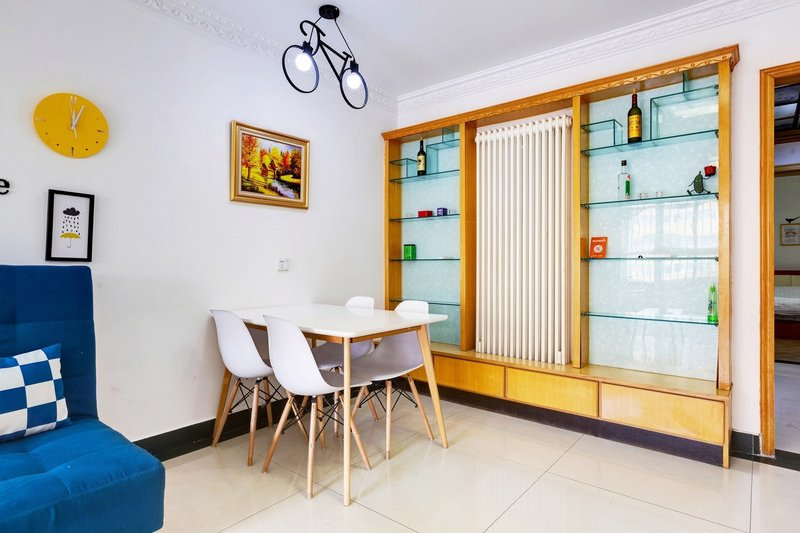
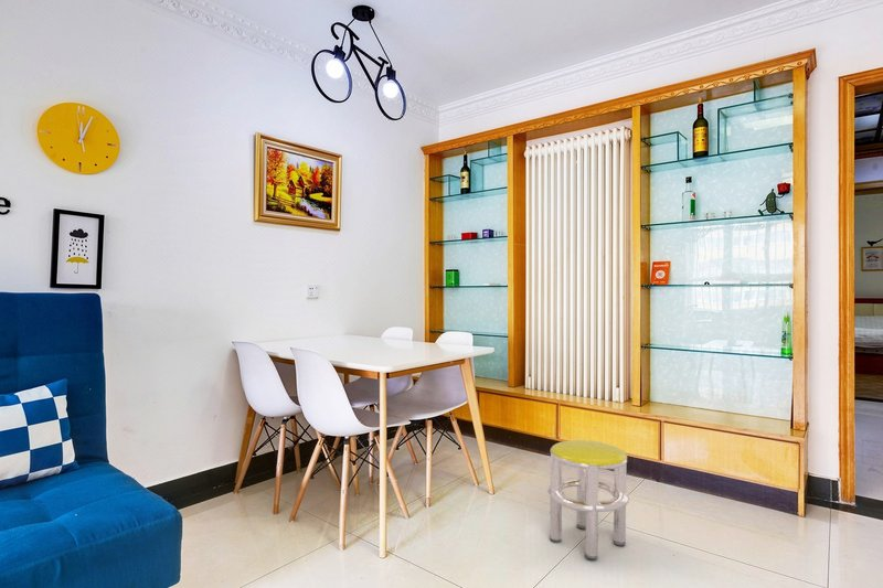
+ stool [547,439,630,562]
